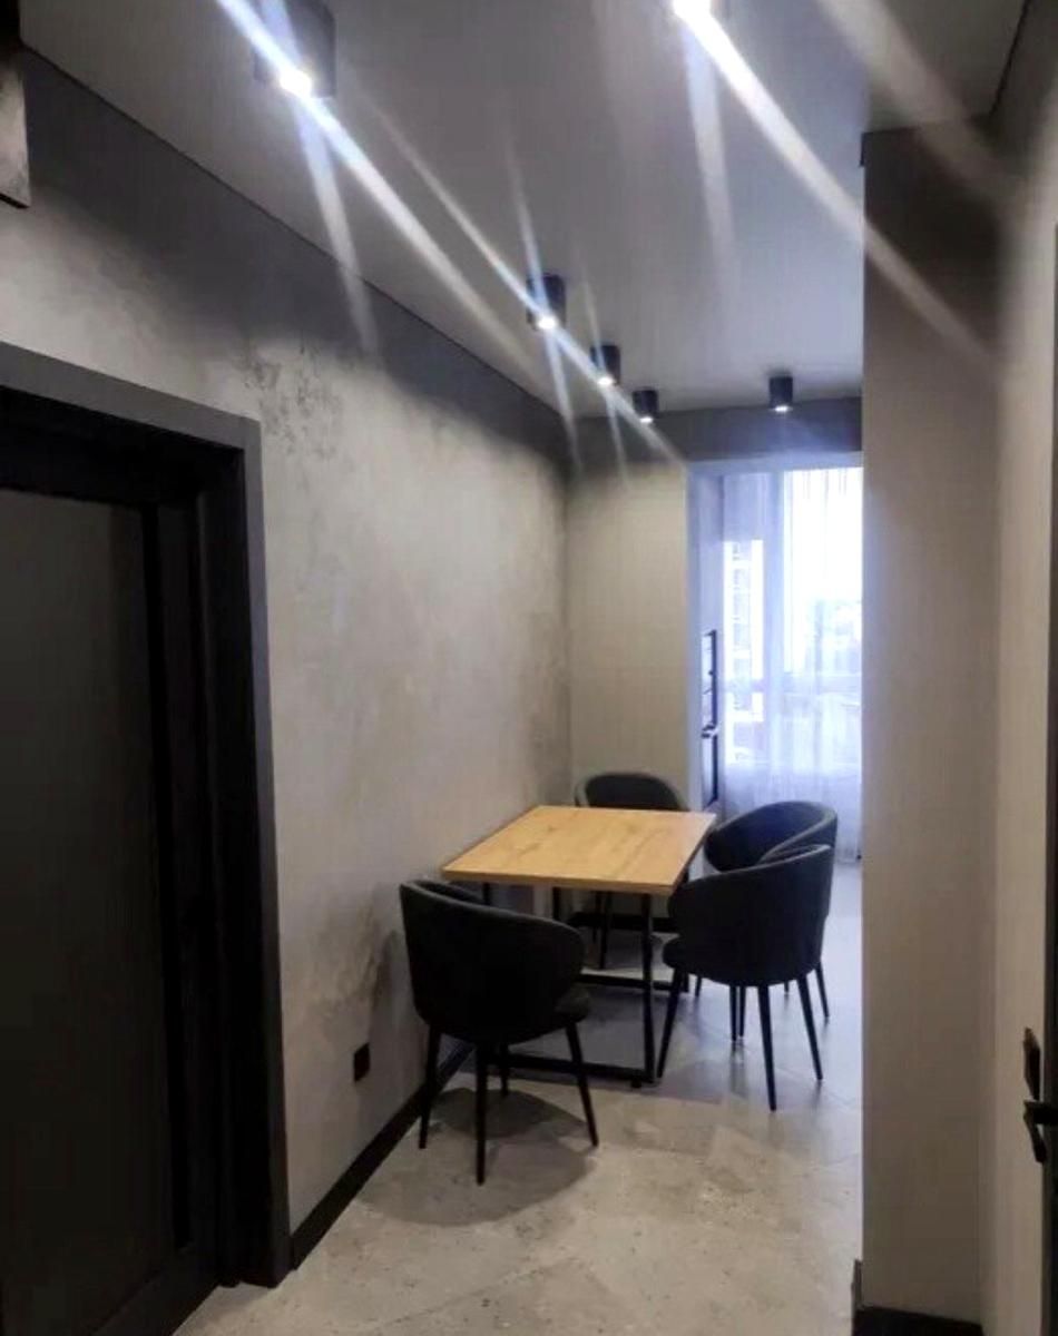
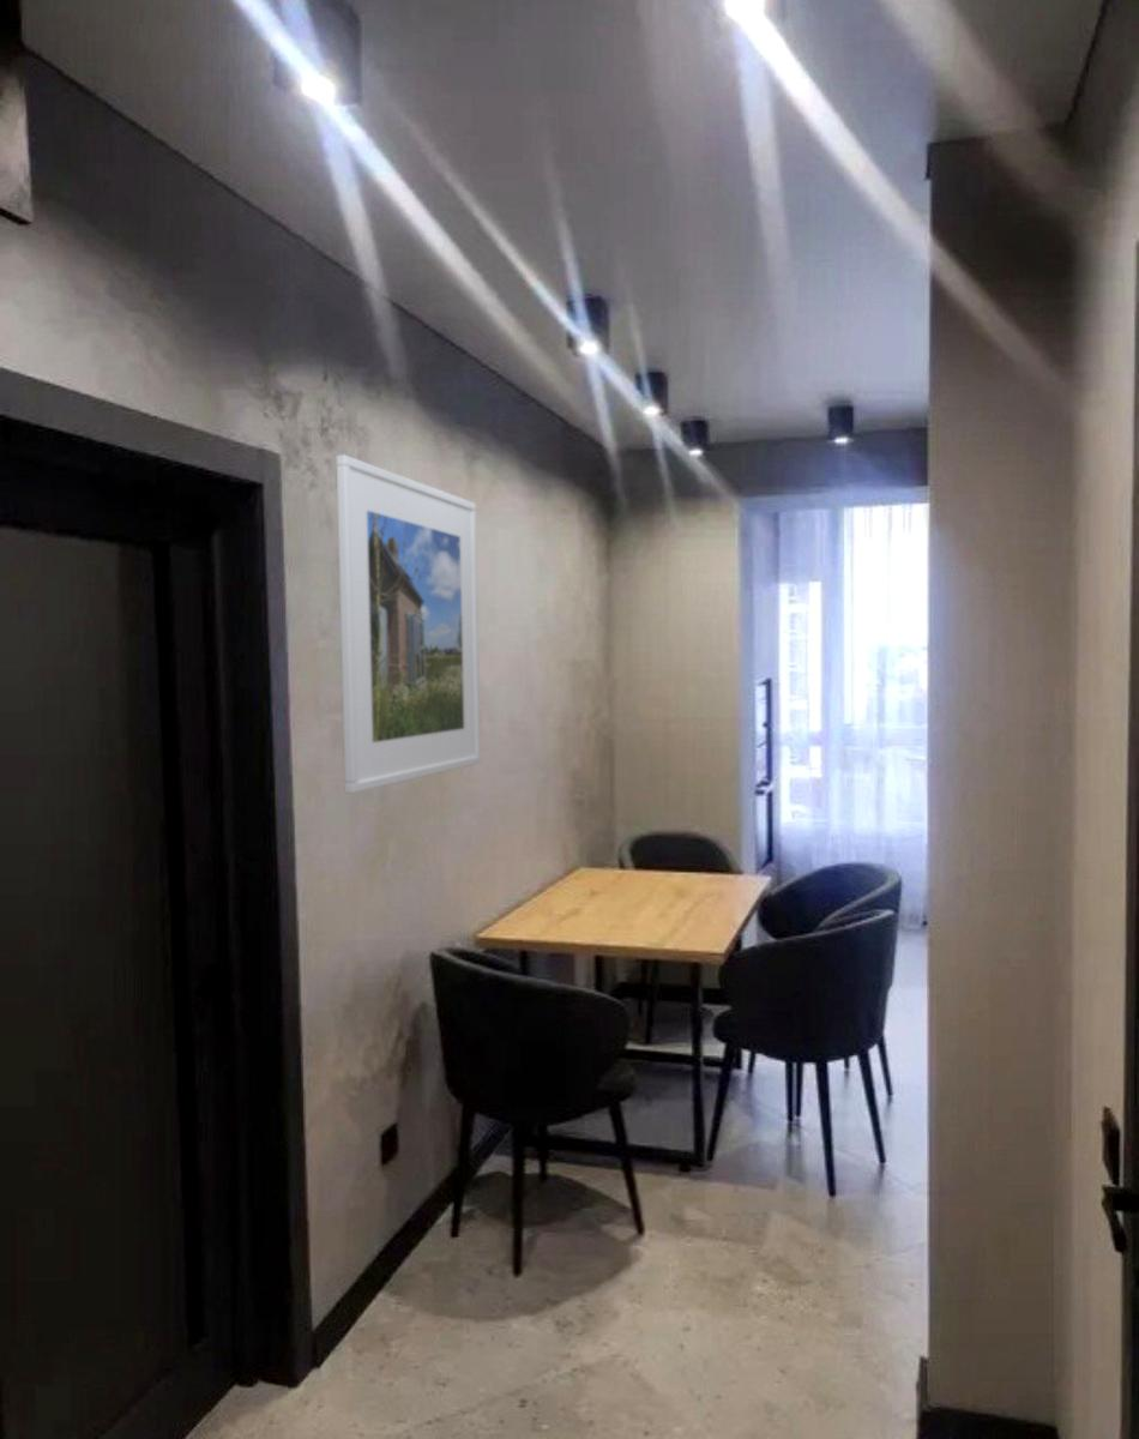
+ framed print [335,453,482,795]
